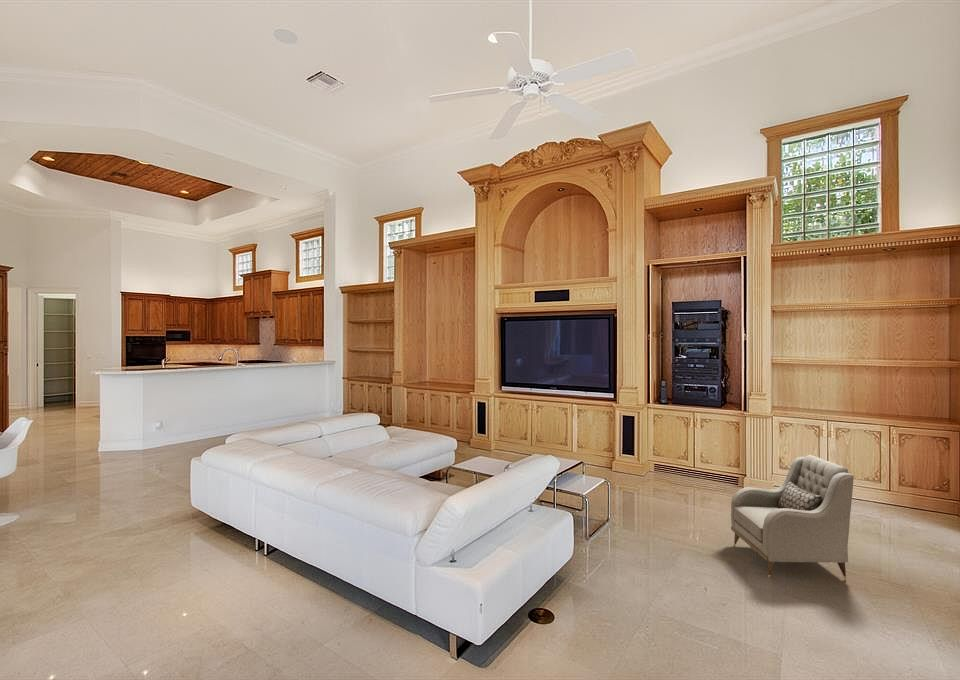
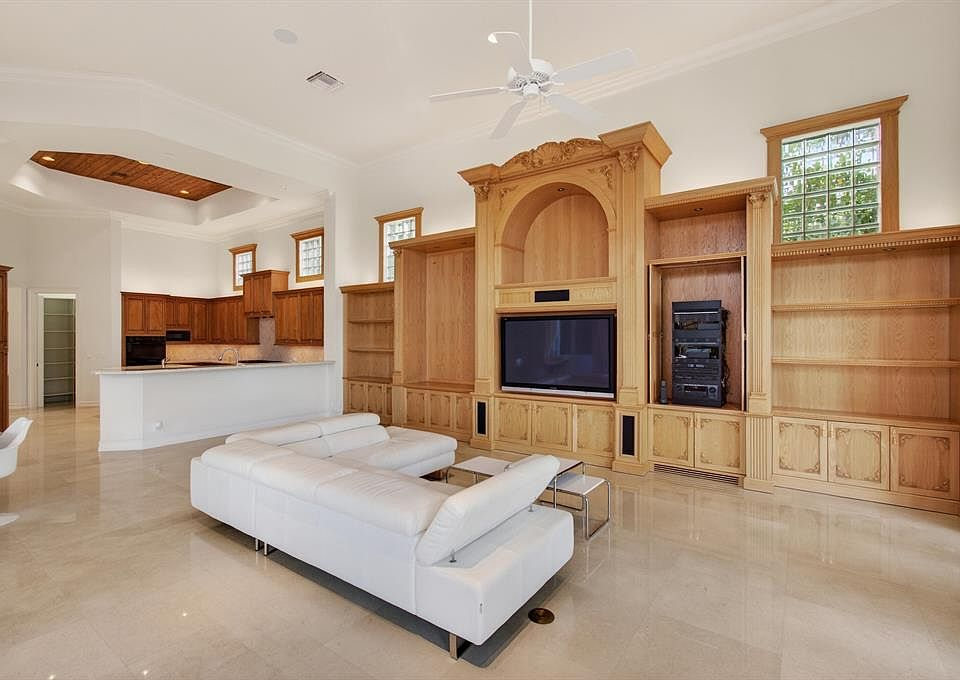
- armchair [730,454,855,580]
